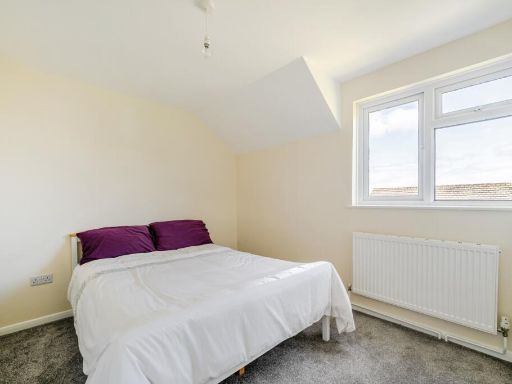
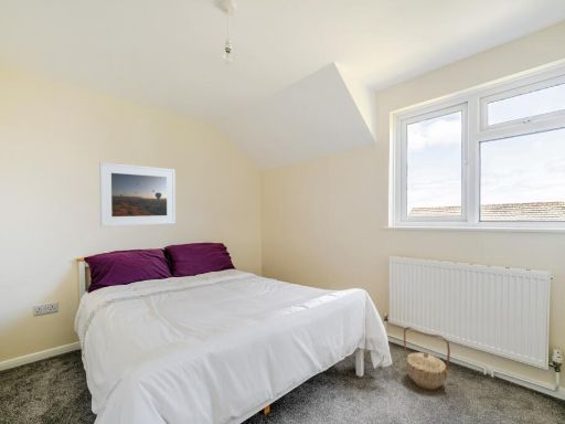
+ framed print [98,161,177,227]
+ basket [403,326,451,391]
